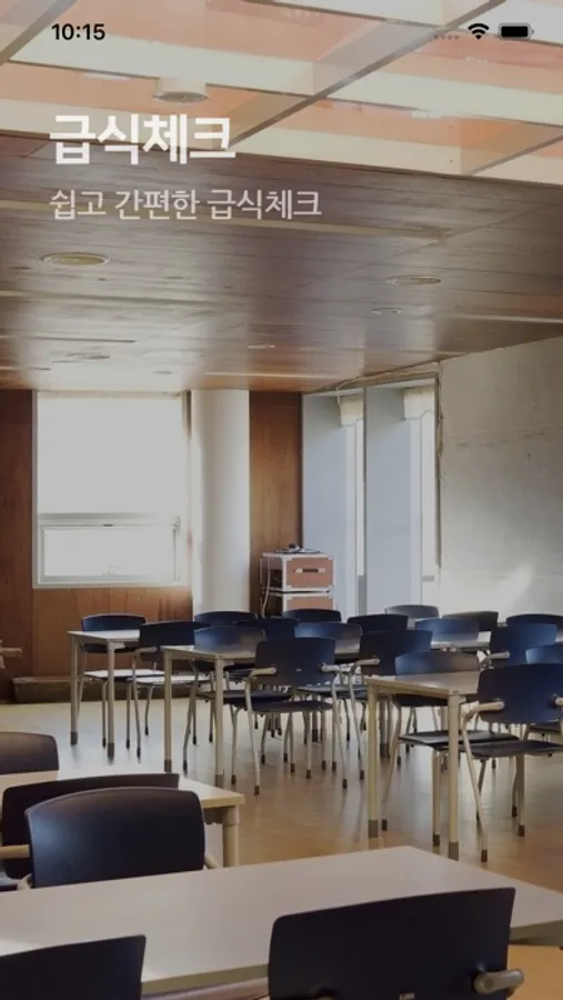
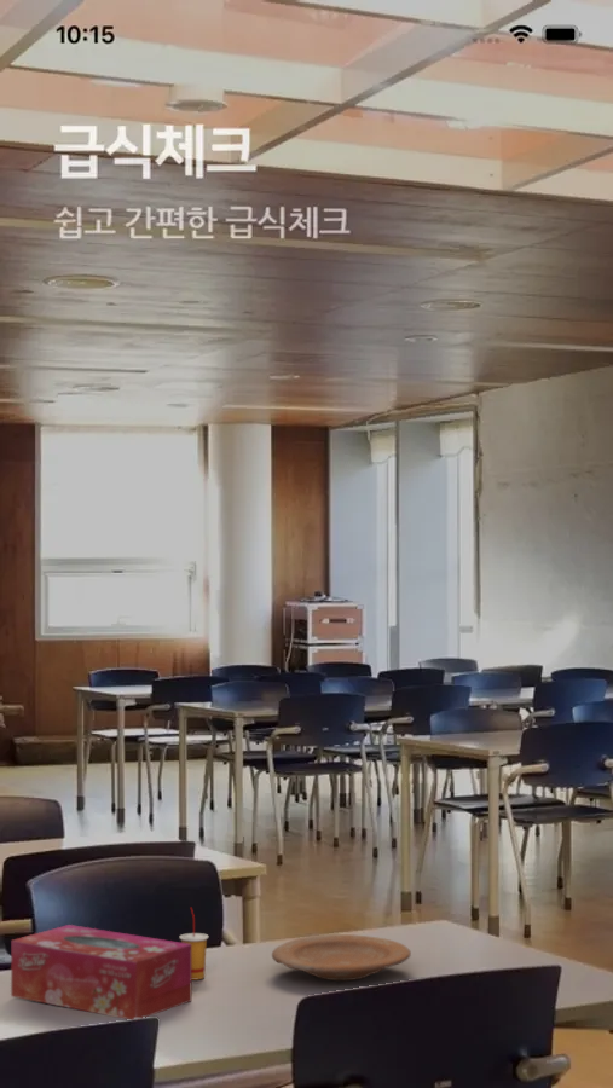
+ plate [271,933,412,982]
+ tissue box [10,924,192,1020]
+ drinking cup [178,907,209,980]
